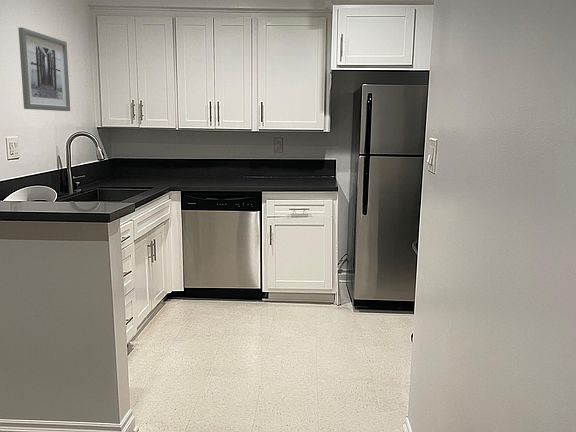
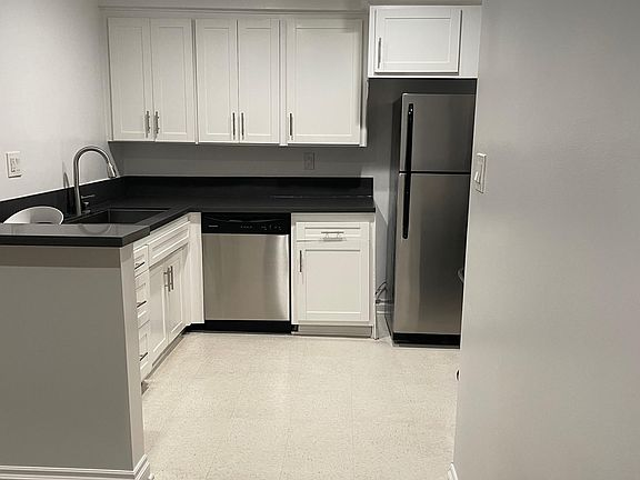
- wall art [17,26,71,112]
